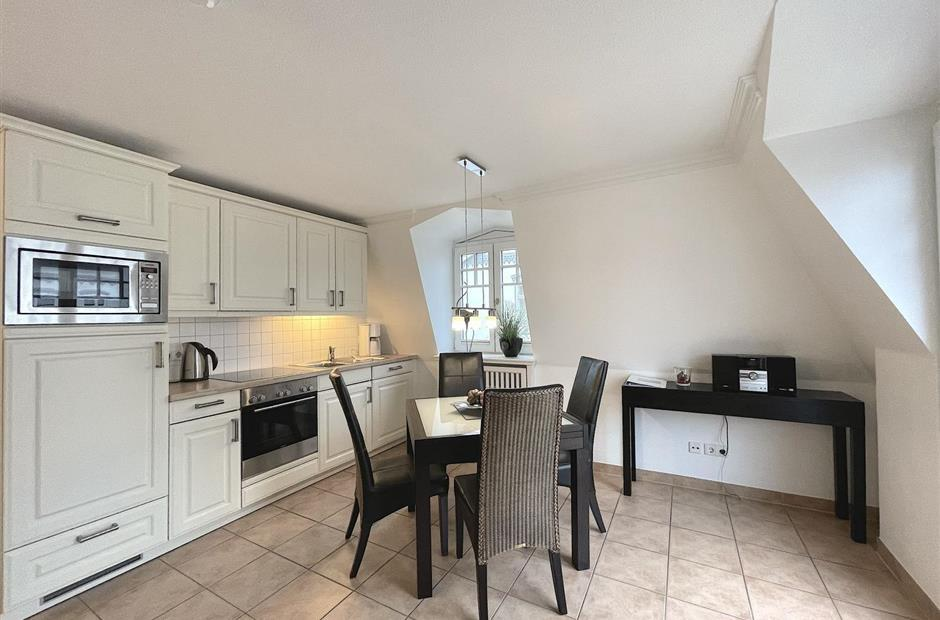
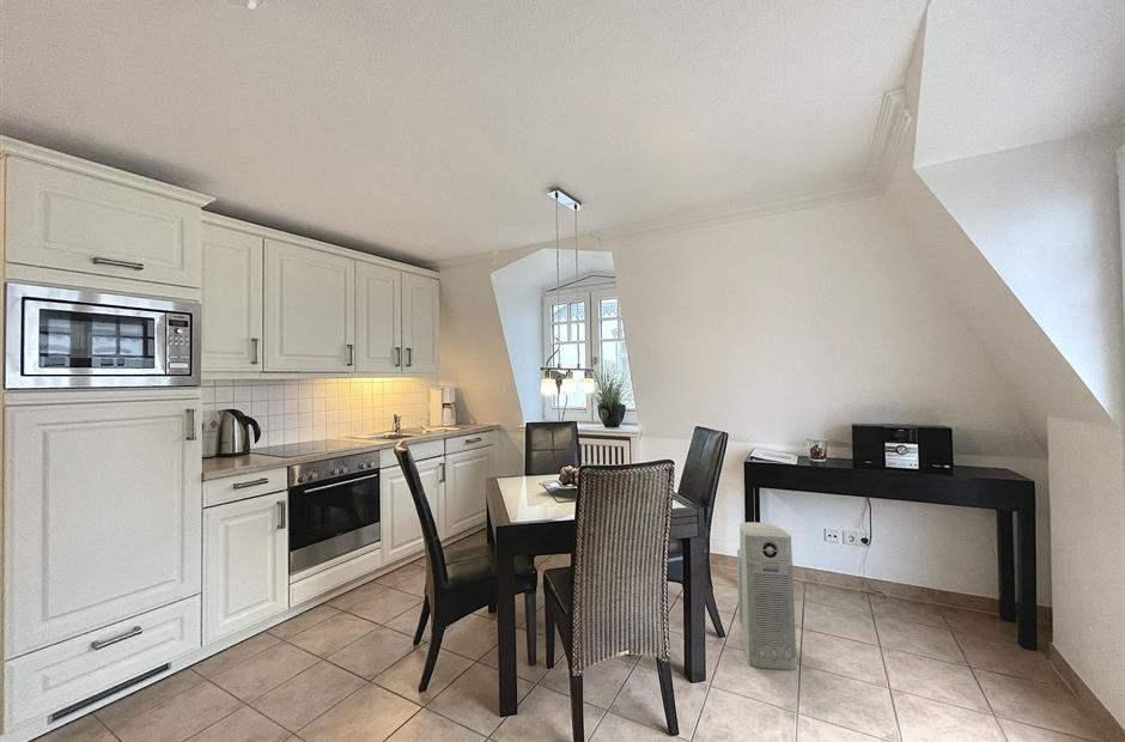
+ air purifier [736,521,798,671]
